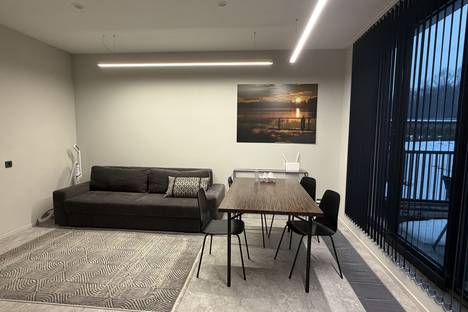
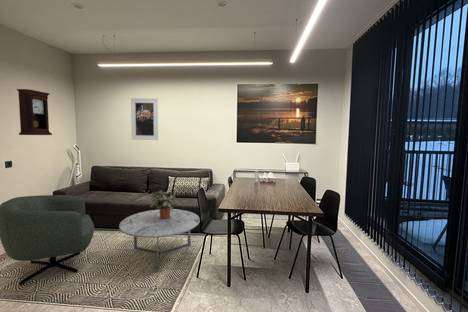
+ coffee table [118,208,201,273]
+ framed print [130,97,159,141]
+ armchair [0,194,95,286]
+ pendulum clock [16,88,53,136]
+ potted plant [149,189,181,219]
